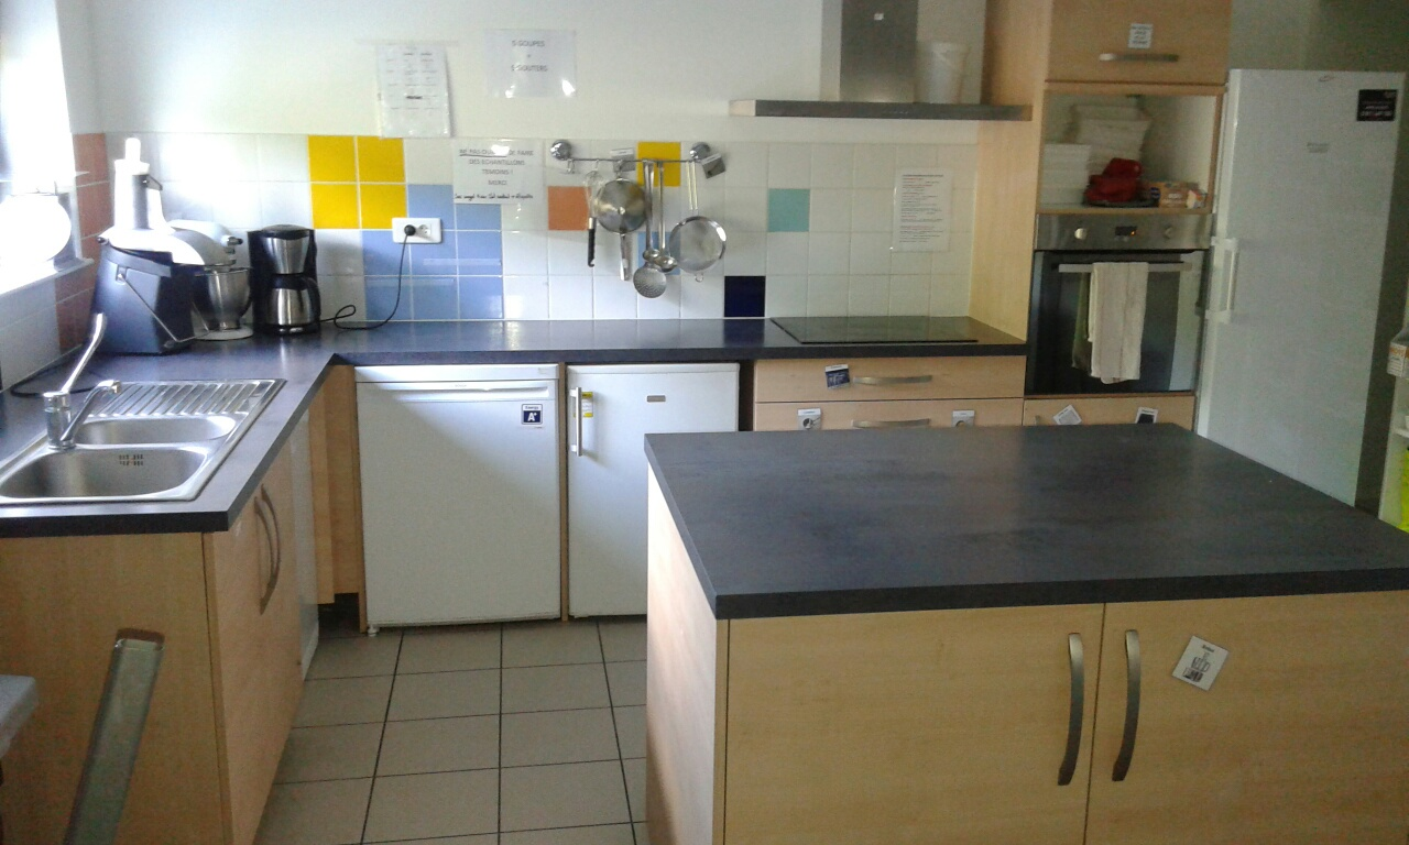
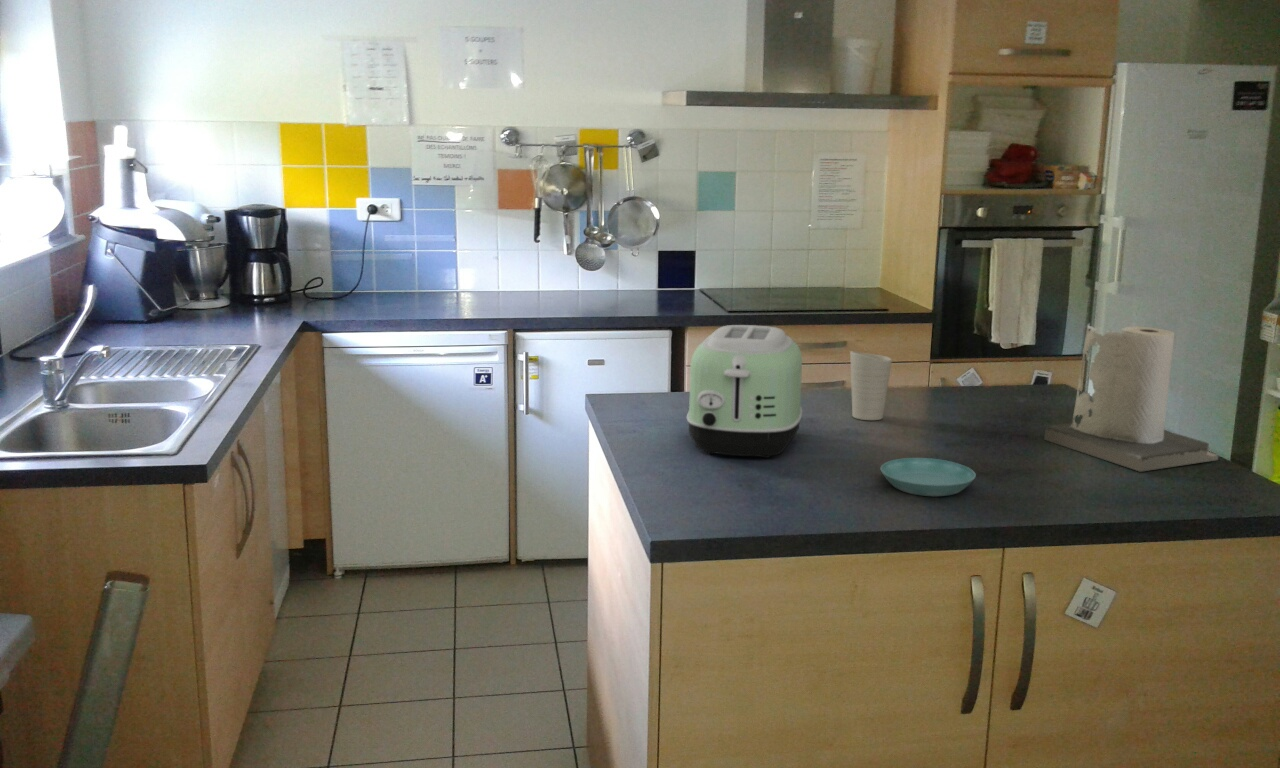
+ paper towel roll [1043,322,1219,473]
+ saucer [879,457,977,497]
+ cup [849,350,893,421]
+ toaster [686,324,803,459]
